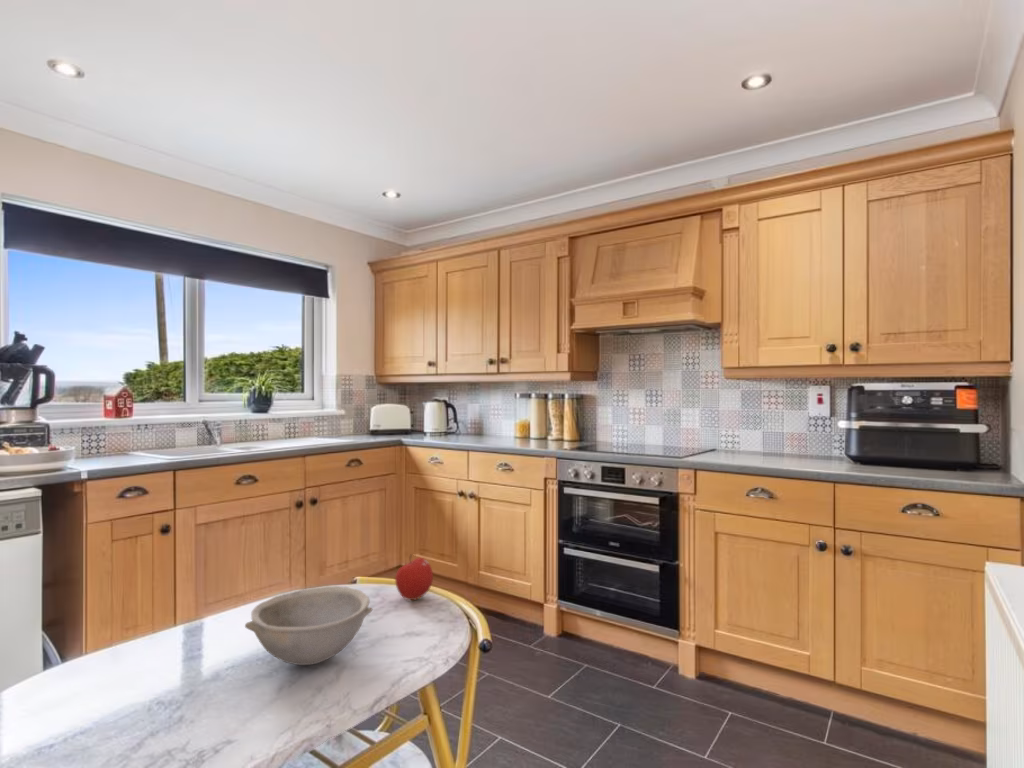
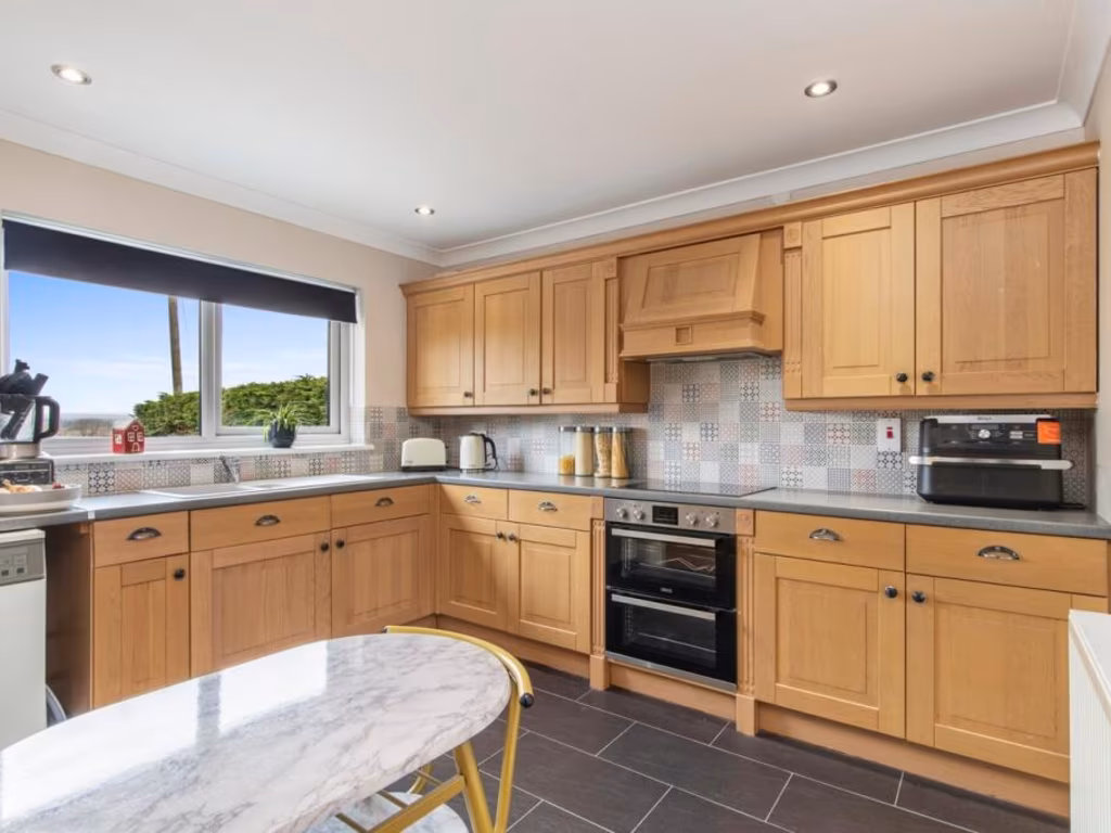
- bowl [244,585,373,666]
- fruit [394,553,434,601]
